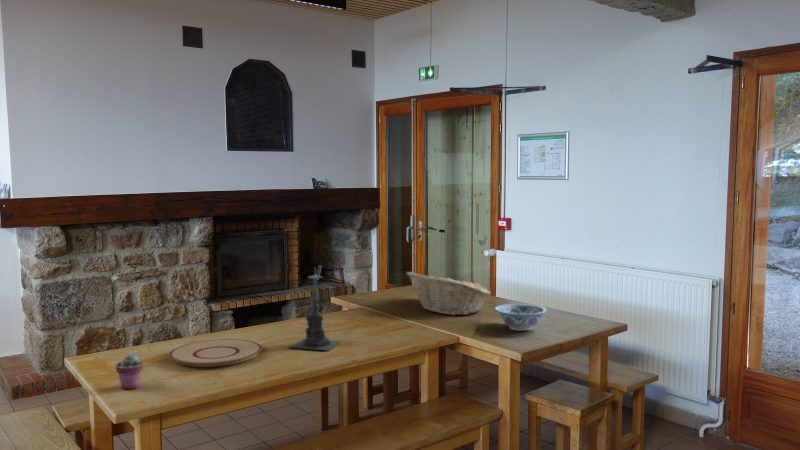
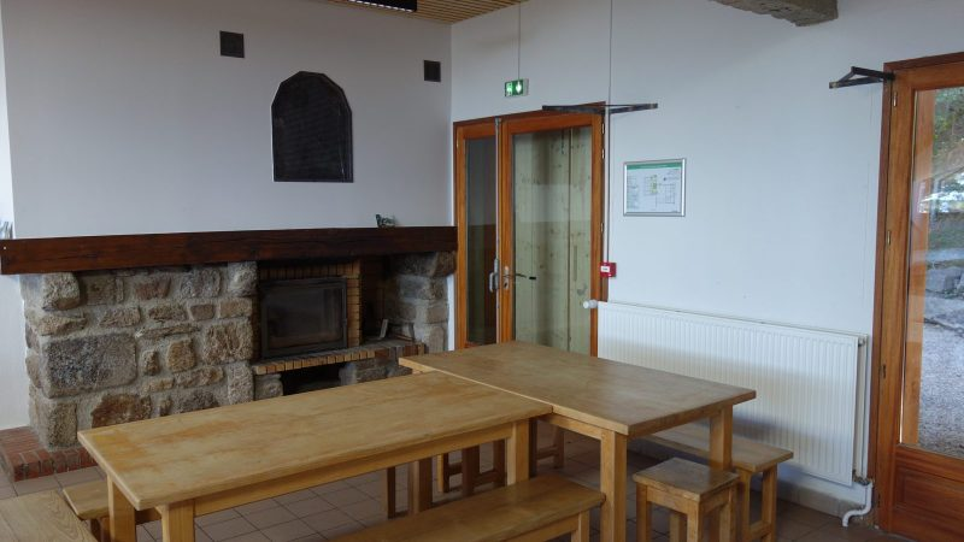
- bowl [494,303,548,332]
- fruit basket [405,271,492,316]
- plate [168,338,263,368]
- candle holder [288,268,341,351]
- potted succulent [115,353,144,390]
